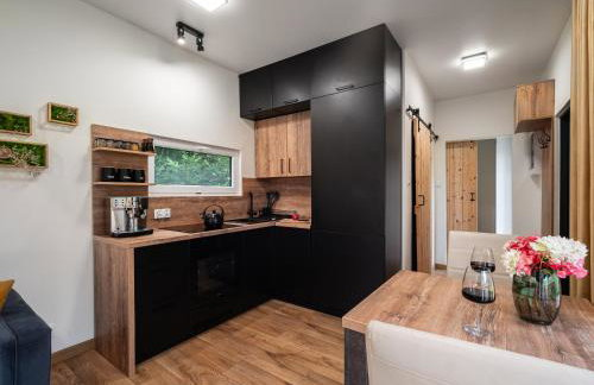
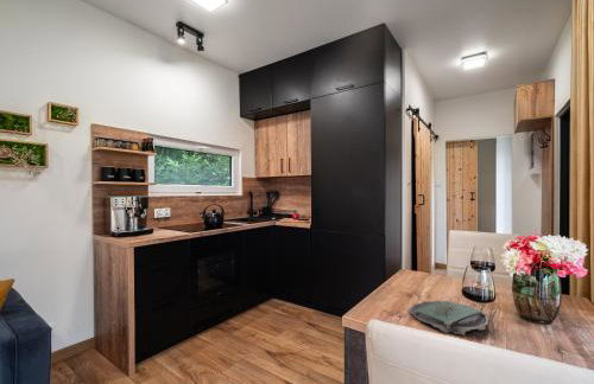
+ plate [407,295,489,337]
